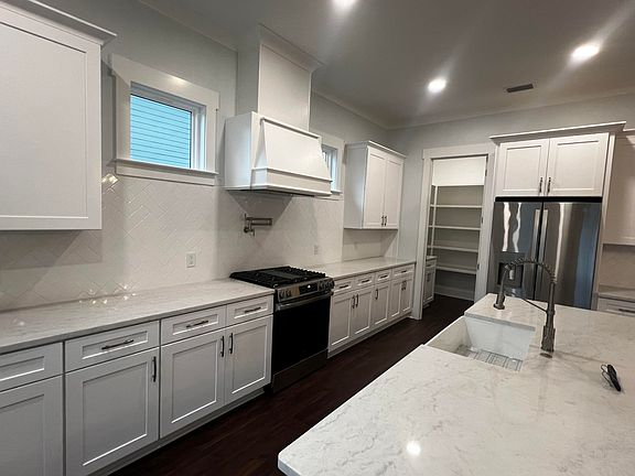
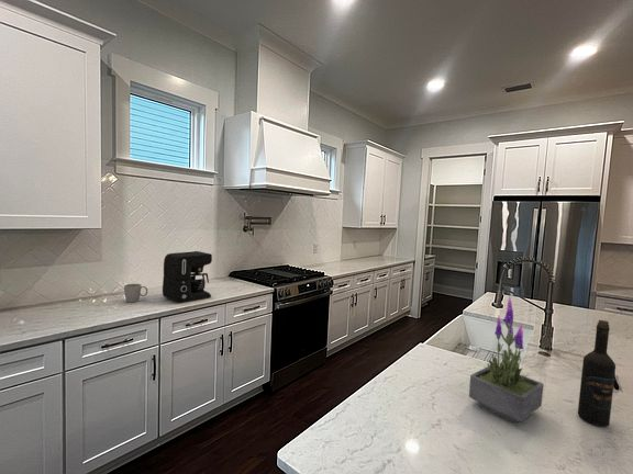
+ coffee maker [162,250,213,304]
+ wine bottle [577,319,617,427]
+ potted plant [468,295,545,424]
+ mug [123,283,148,303]
